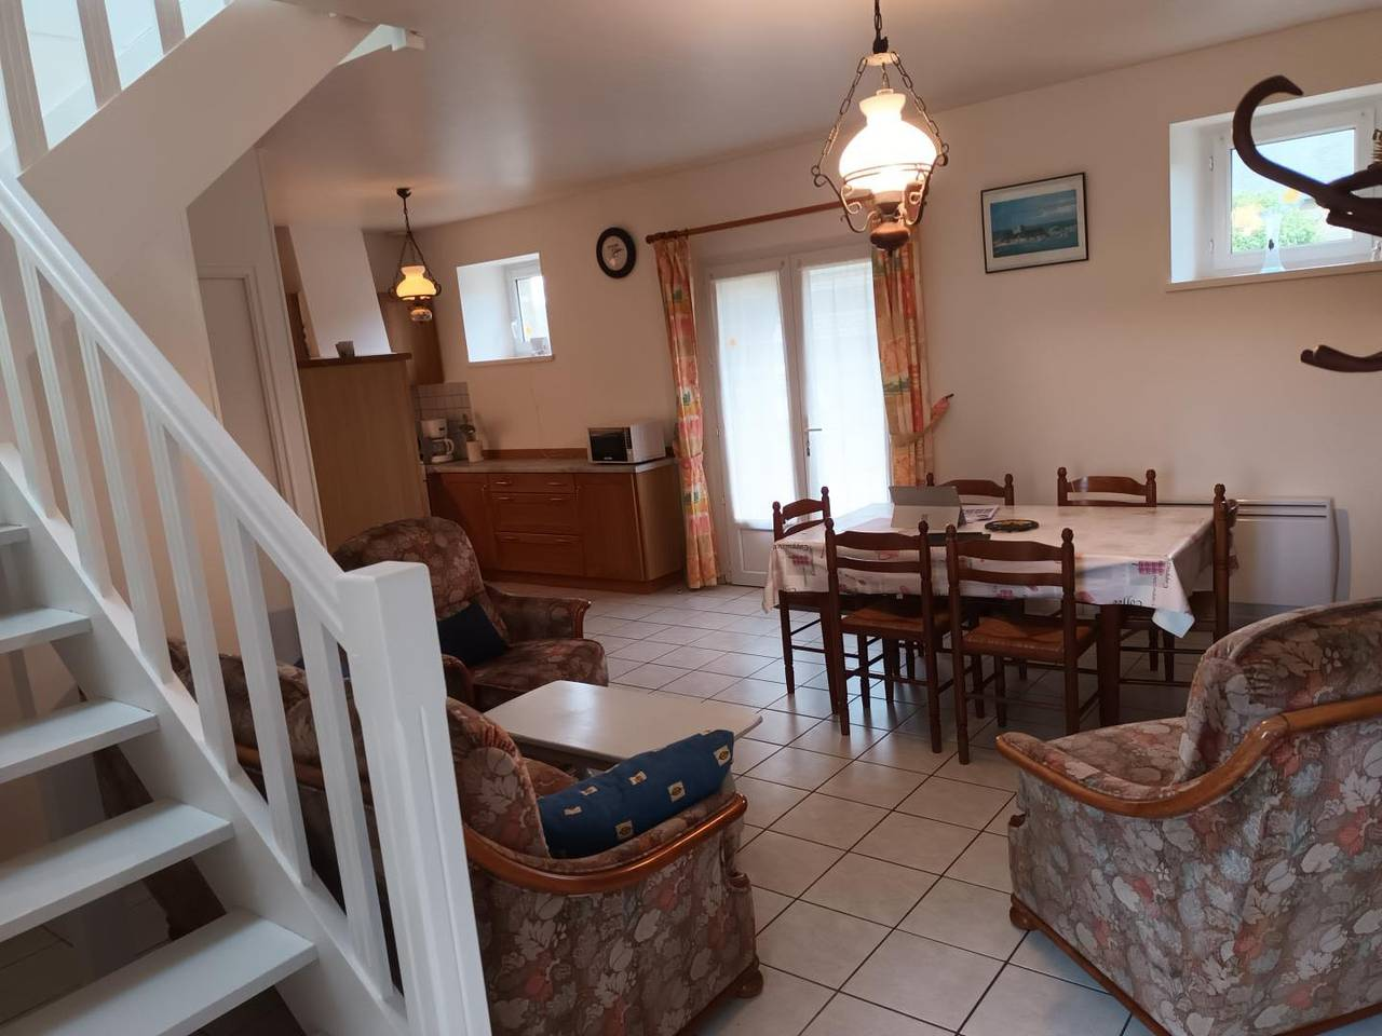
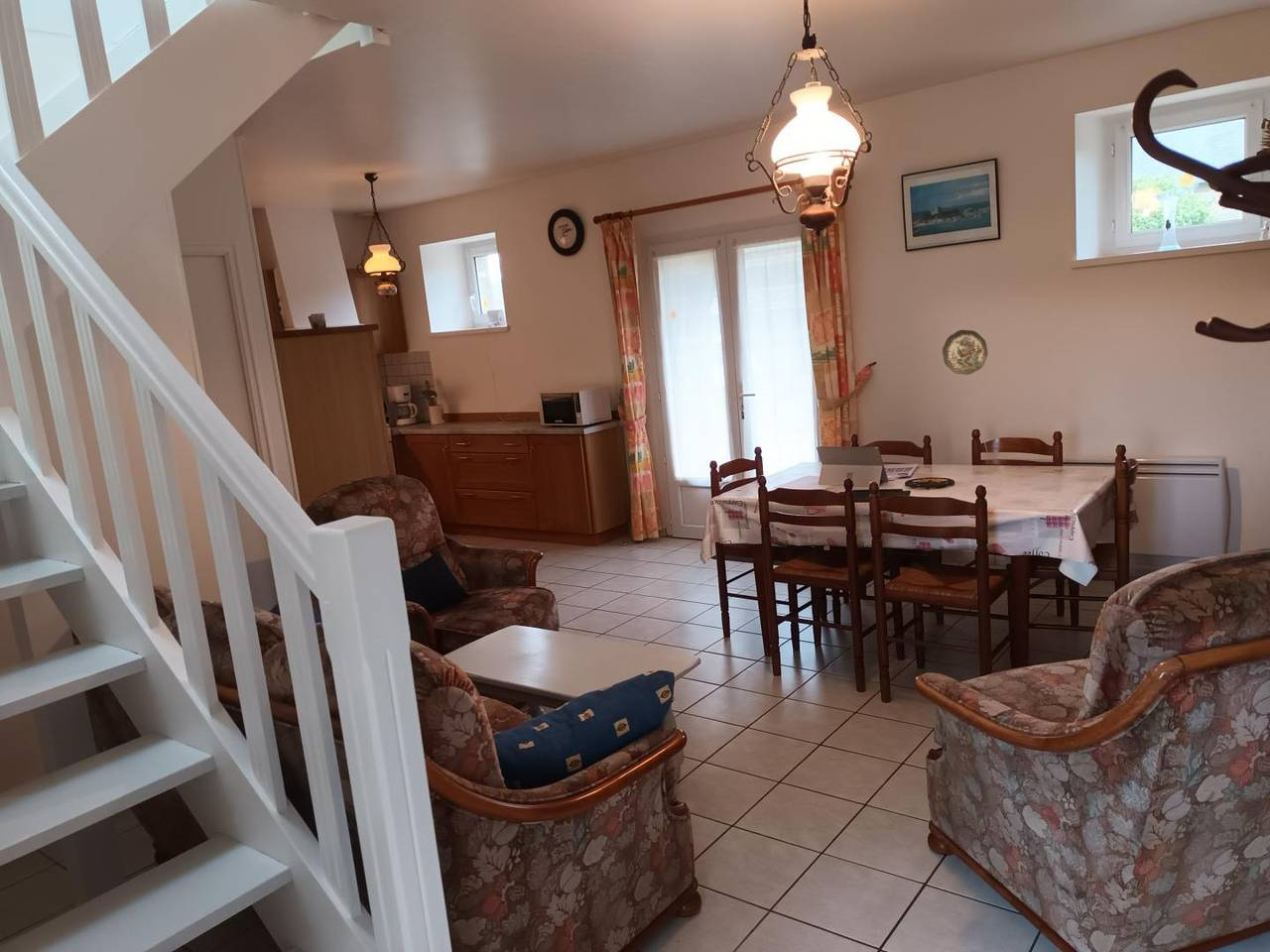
+ decorative plate [942,329,988,376]
